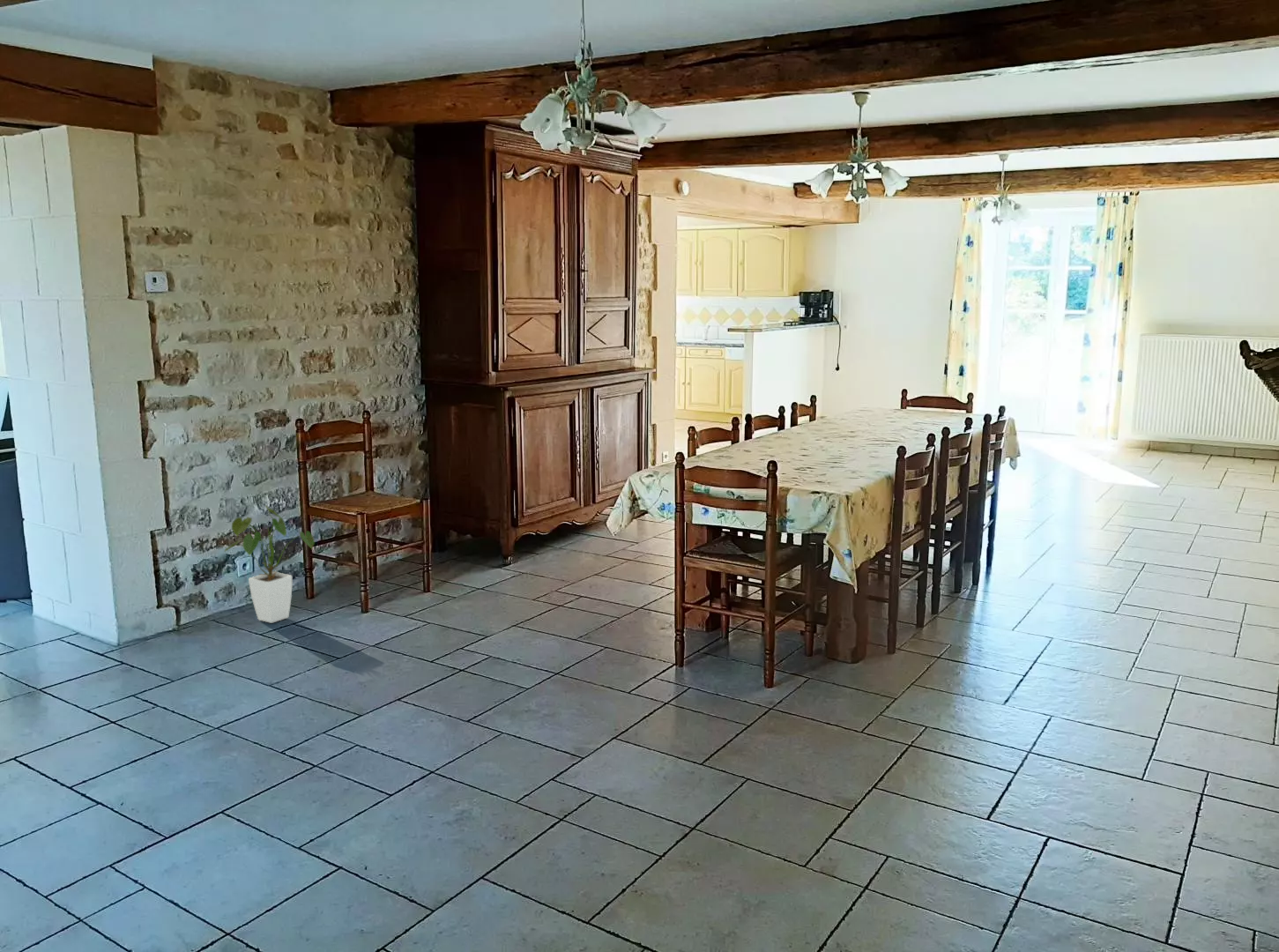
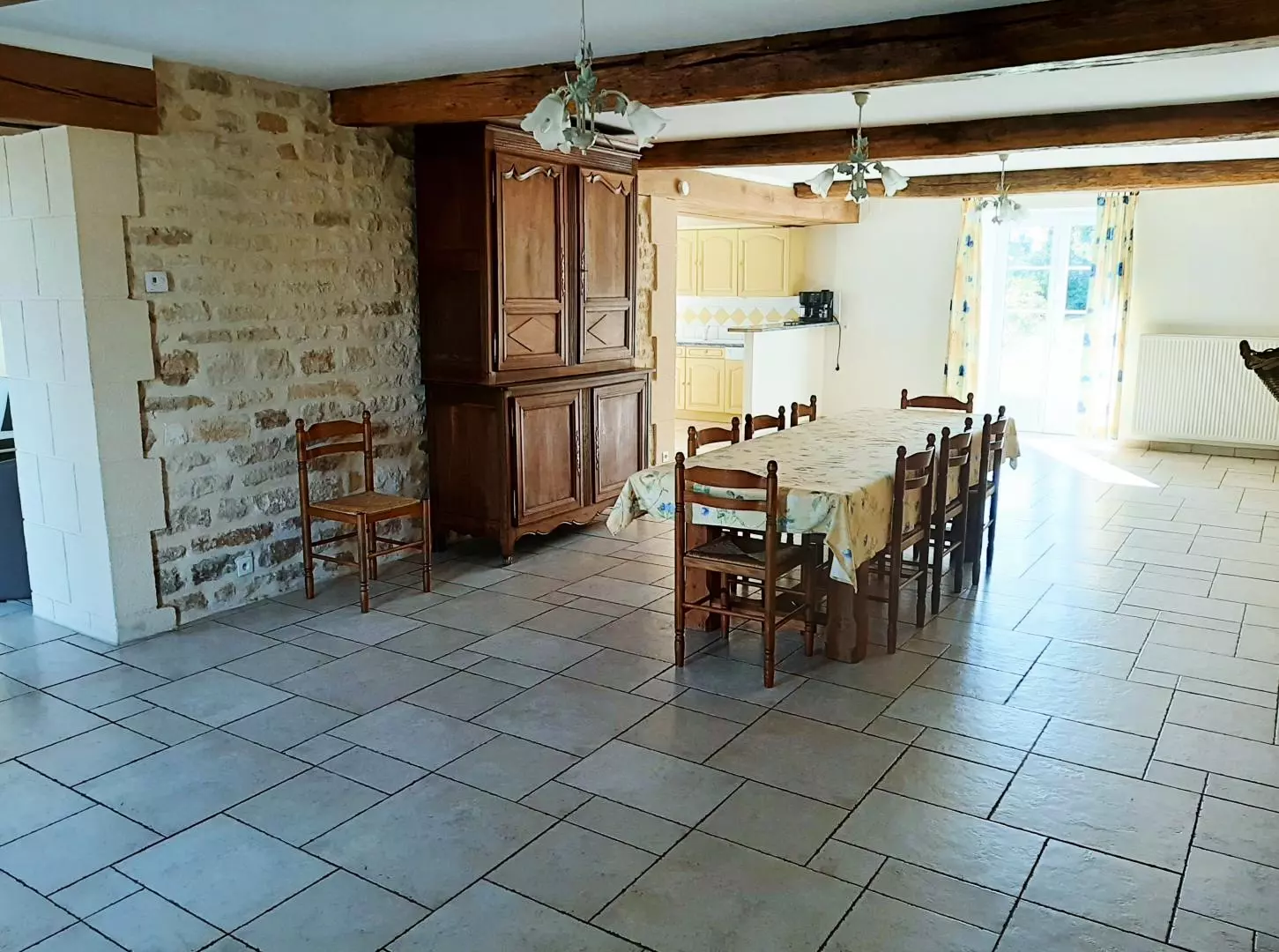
- house plant [223,504,316,624]
